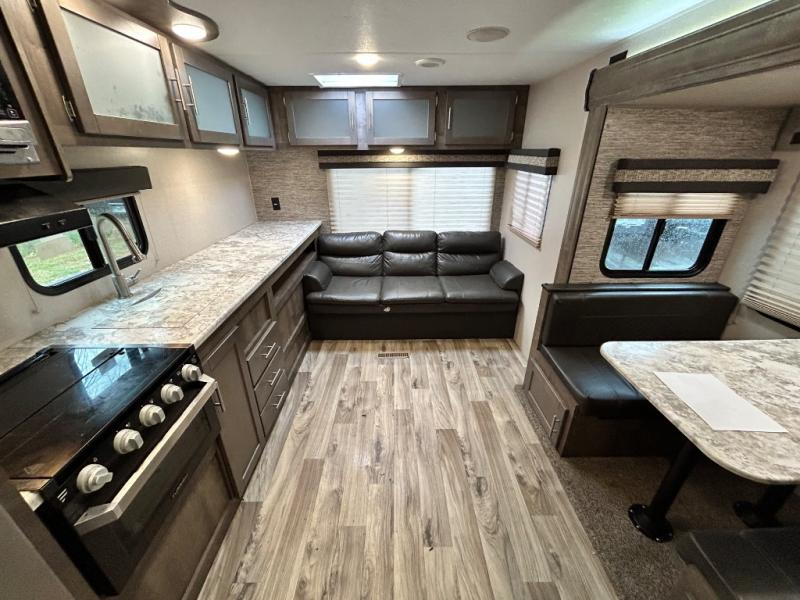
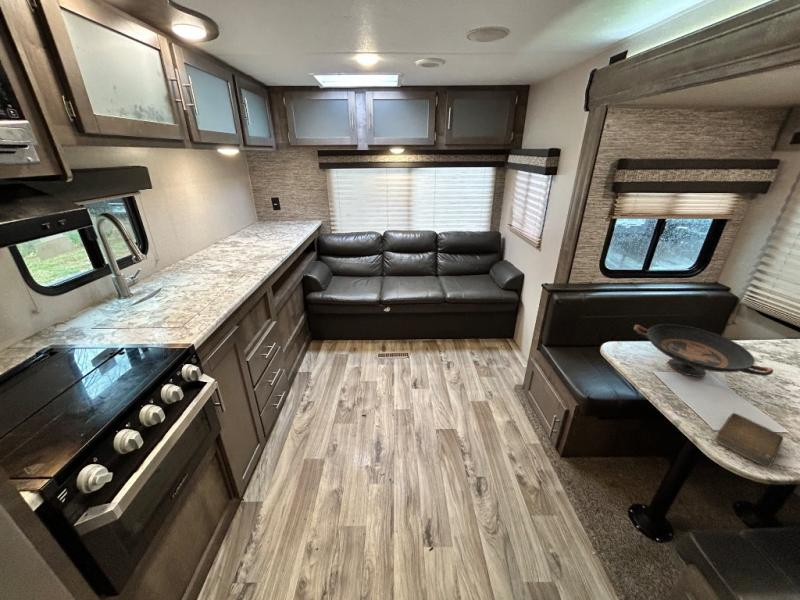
+ book [714,412,784,468]
+ decorative bowl [633,323,774,378]
